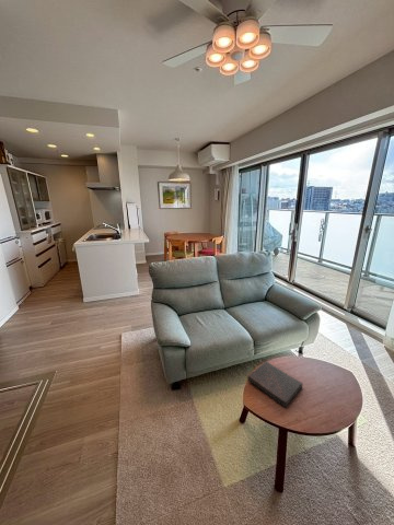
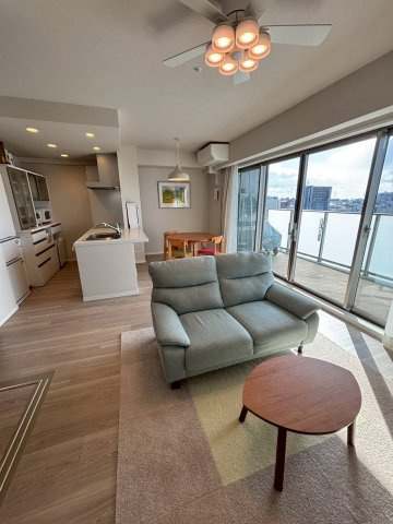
- book [246,360,303,408]
